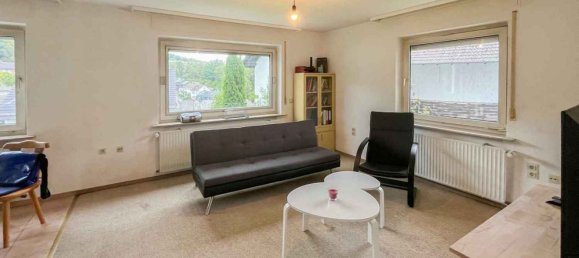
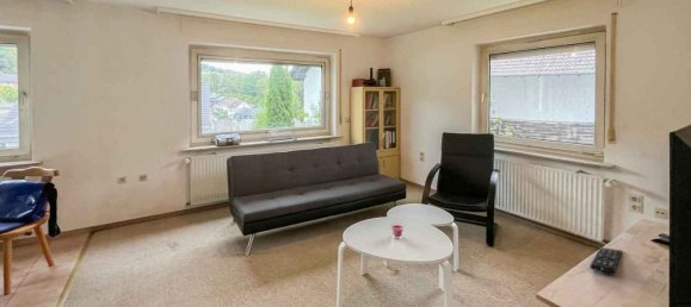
+ remote control [588,246,623,275]
